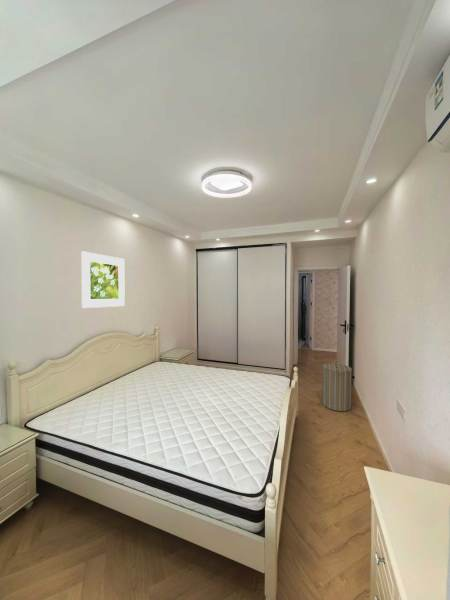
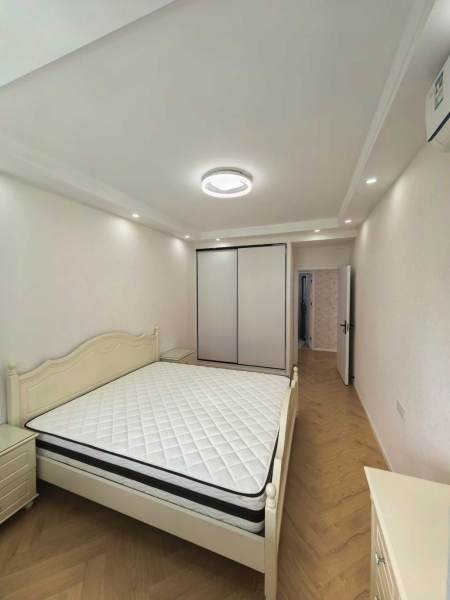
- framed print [80,250,126,309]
- laundry hamper [321,360,353,412]
